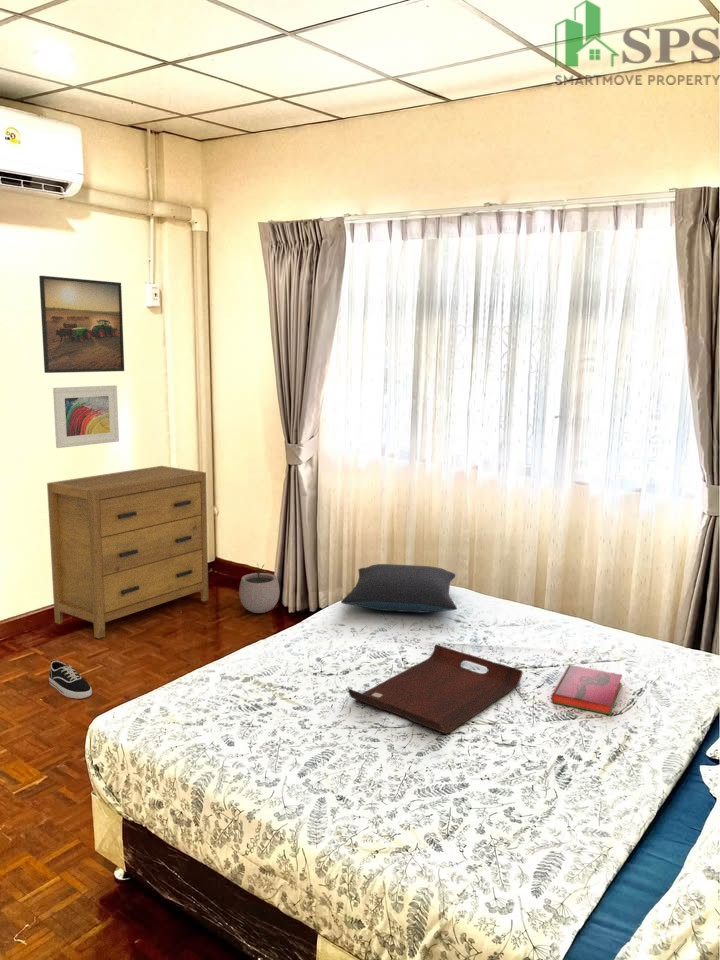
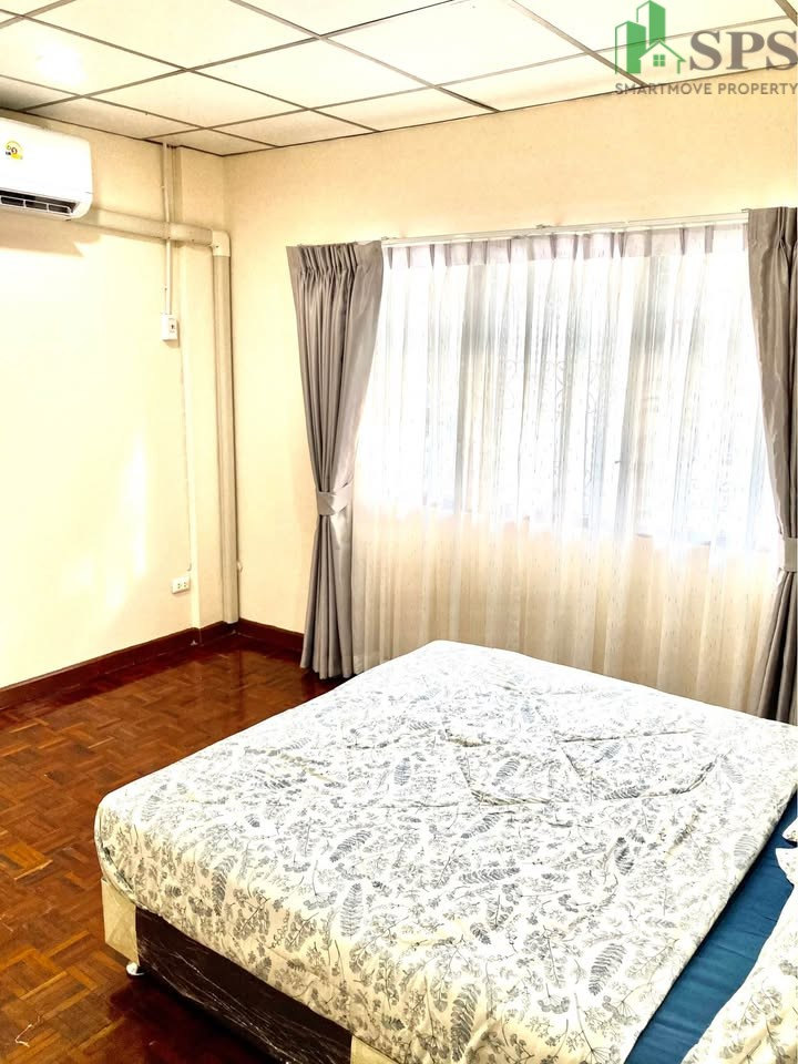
- dresser [46,465,209,639]
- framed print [38,275,125,374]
- pillow [340,563,458,614]
- plant pot [238,562,280,614]
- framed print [52,384,120,449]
- hardback book [550,664,623,716]
- serving tray [347,644,523,735]
- shoe [48,659,93,700]
